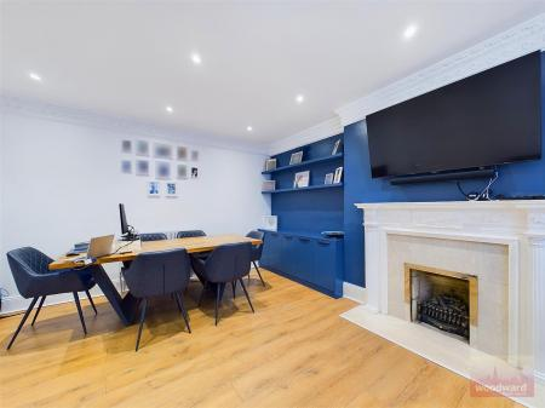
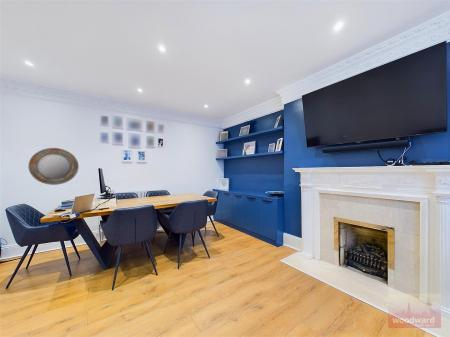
+ home mirror [27,147,80,186]
